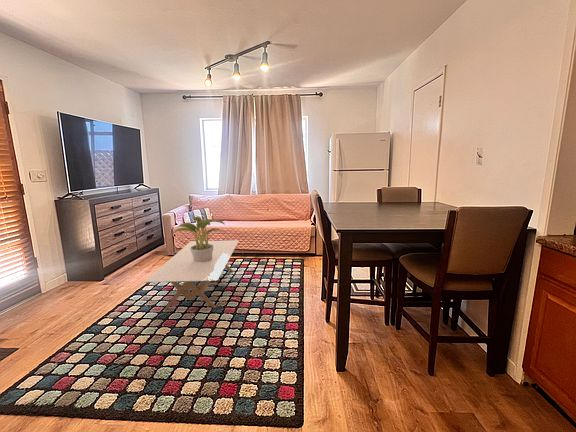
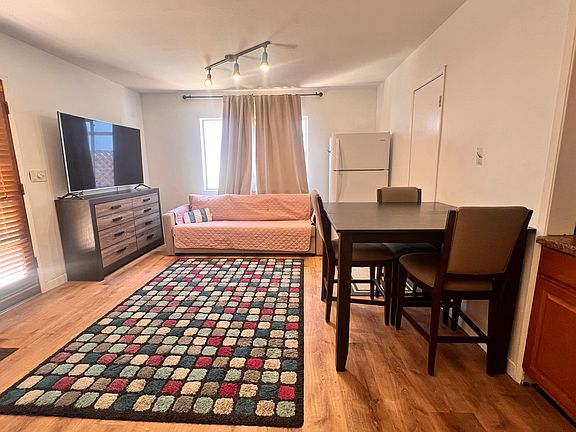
- coffee table [144,239,240,310]
- potted plant [172,215,225,262]
